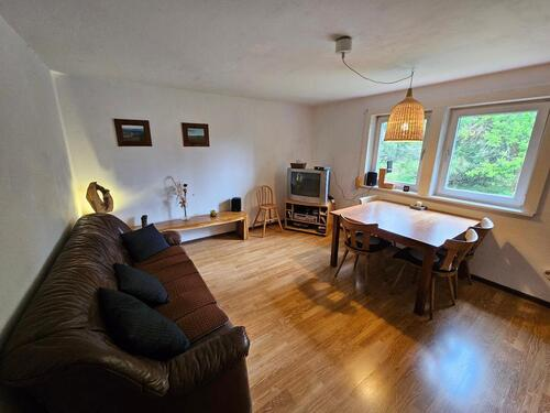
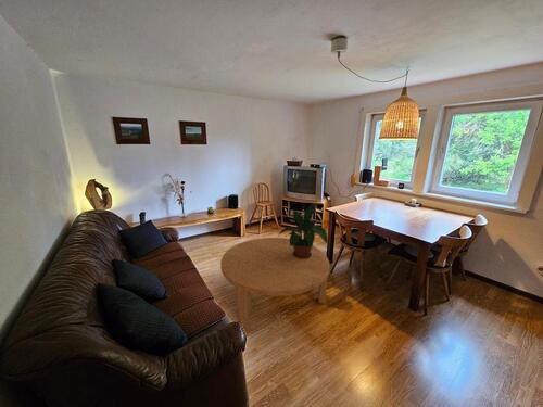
+ potted plant [277,203,328,259]
+ coffee table [219,237,331,334]
